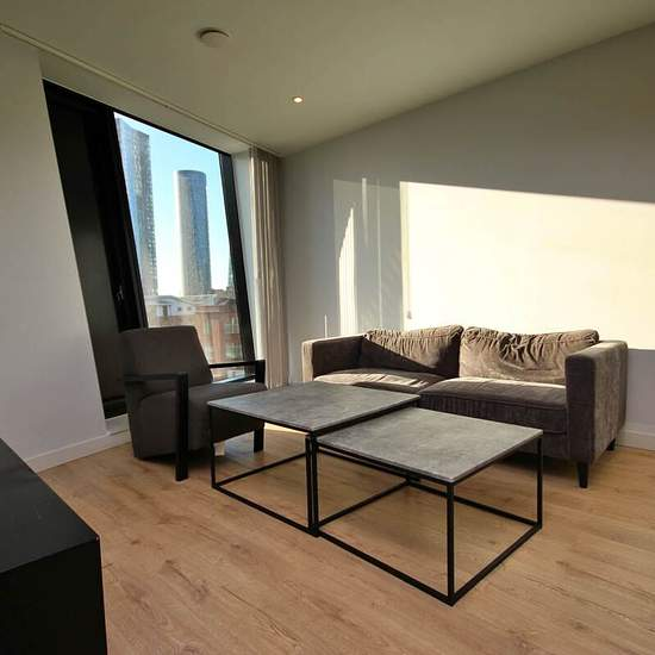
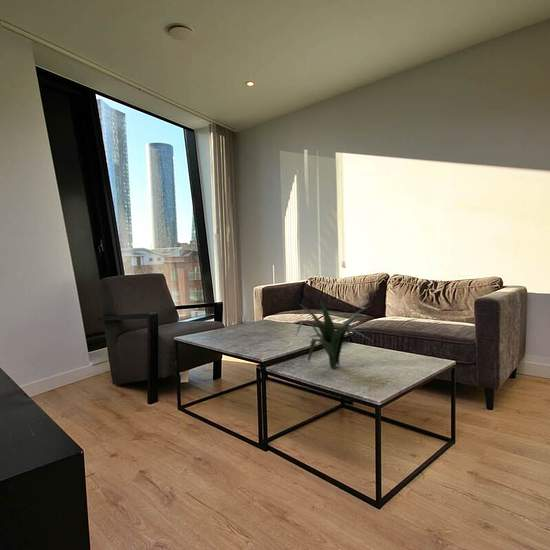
+ plant [294,299,372,369]
